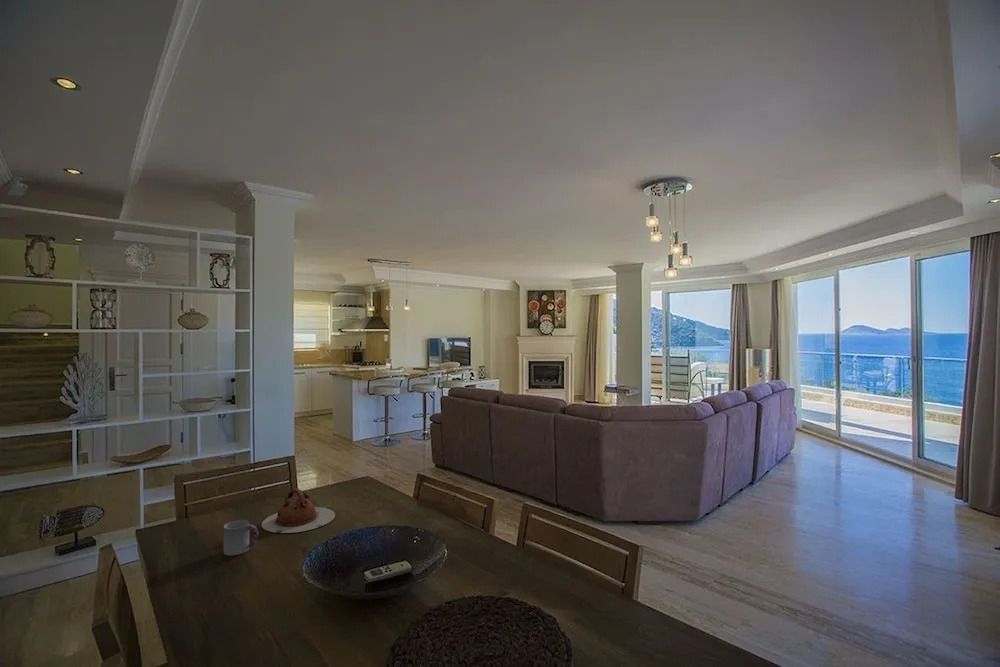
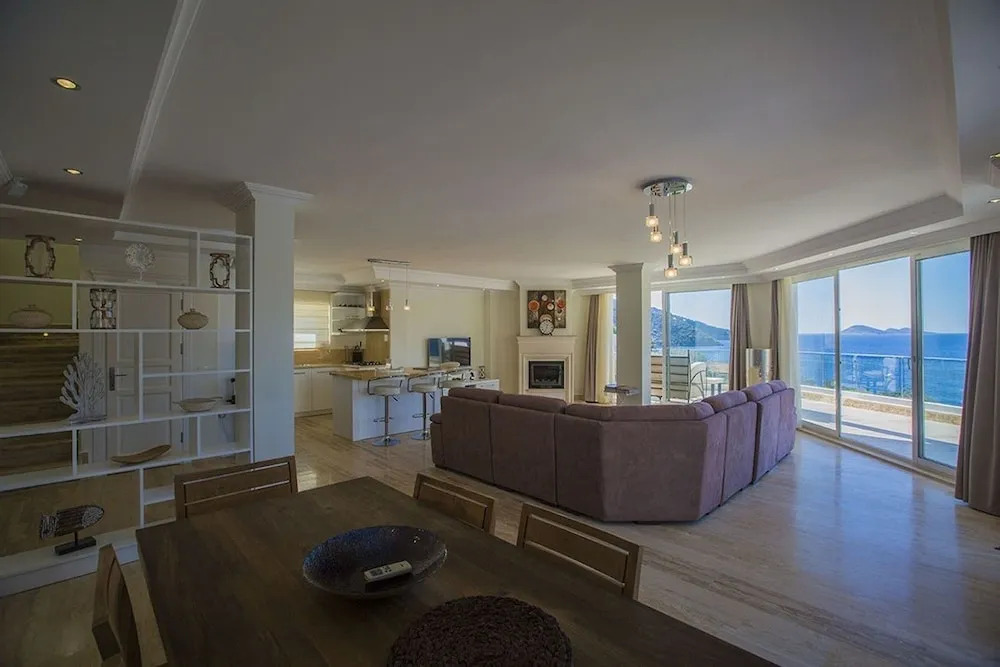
- cup [223,519,259,557]
- teapot [261,488,336,534]
